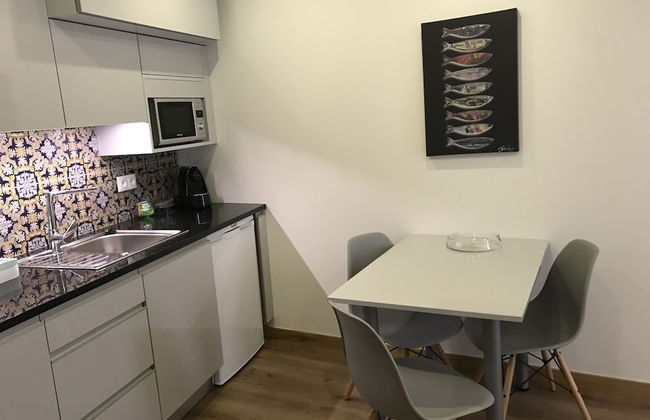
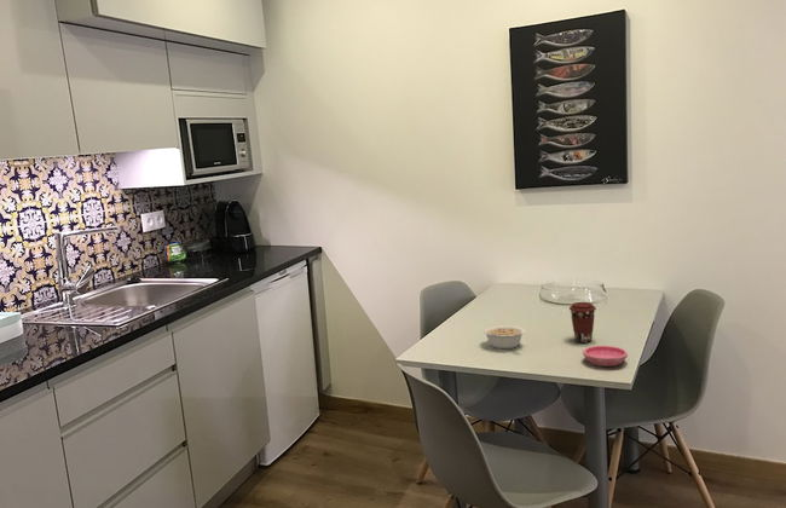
+ coffee cup [568,301,597,344]
+ saucer [582,345,629,368]
+ legume [481,324,526,350]
